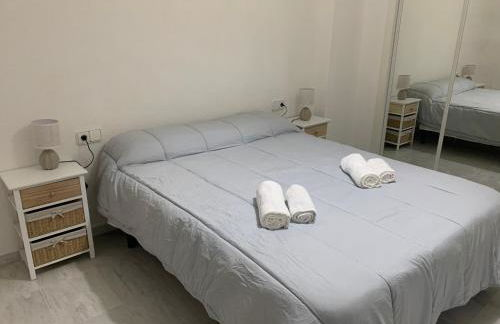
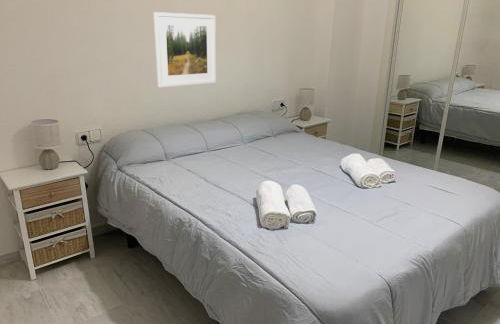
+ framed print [153,11,217,88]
